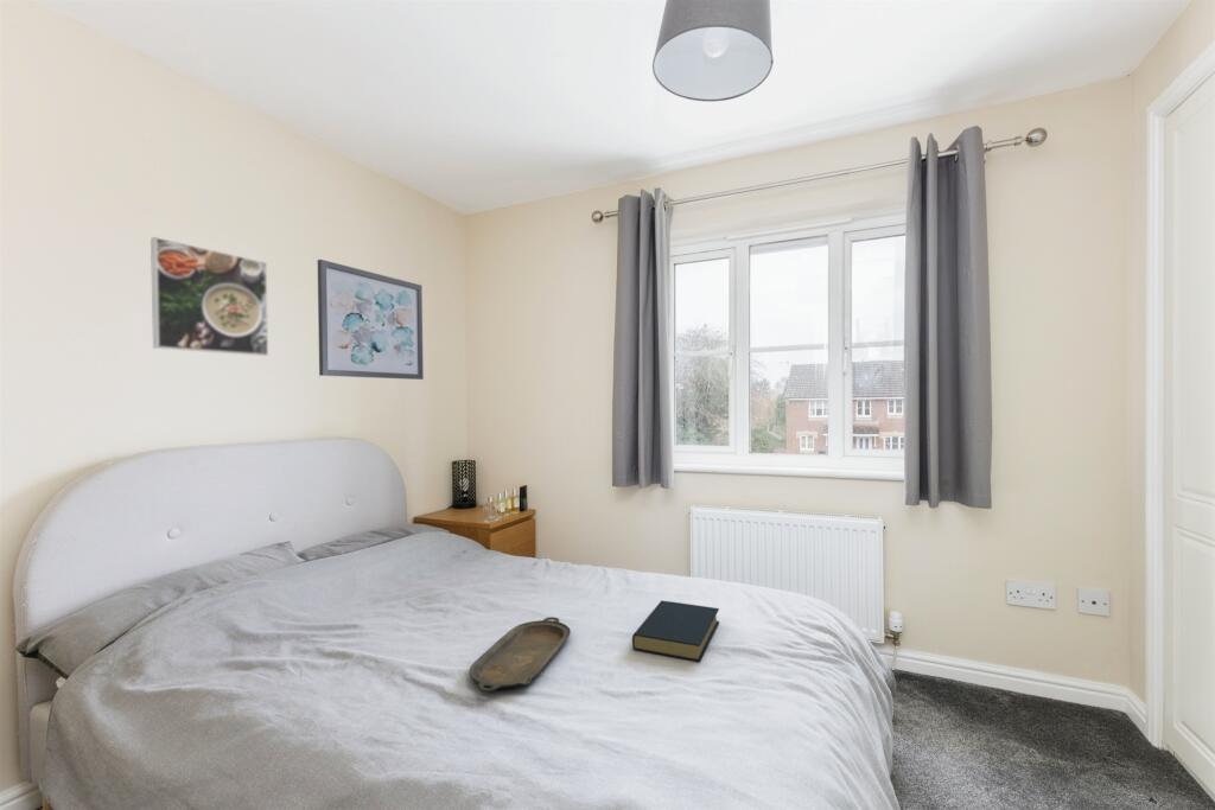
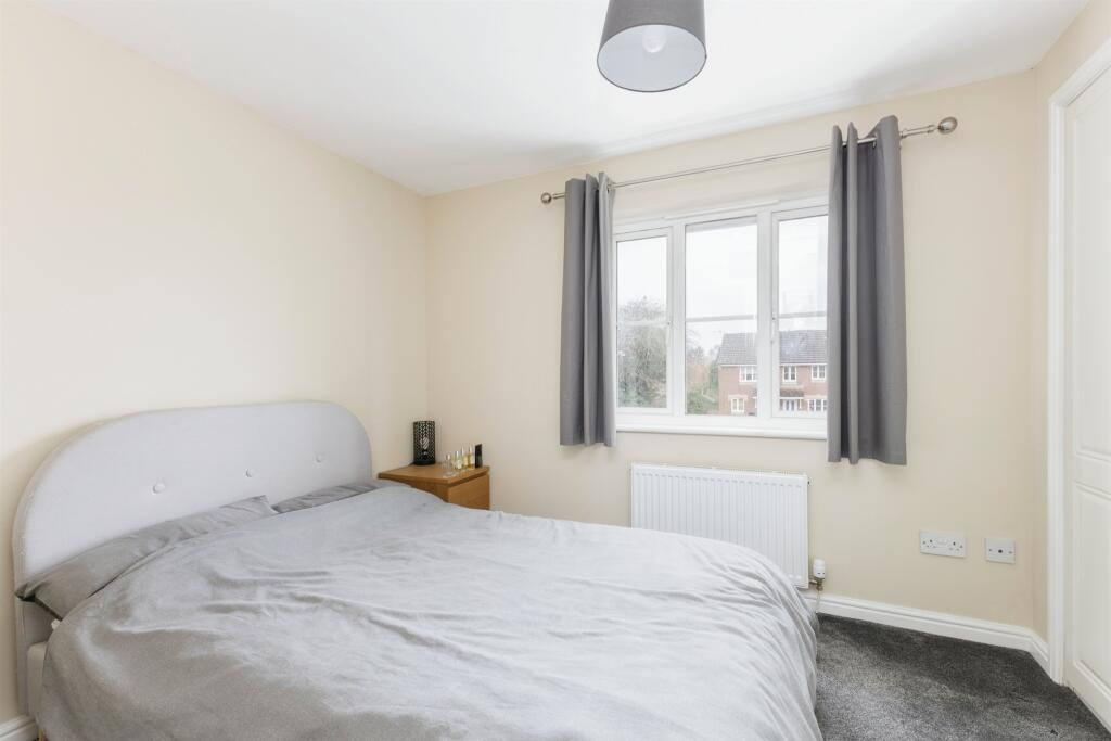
- serving tray [469,616,572,693]
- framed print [150,236,269,357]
- hardback book [631,599,720,663]
- wall art [317,259,425,381]
